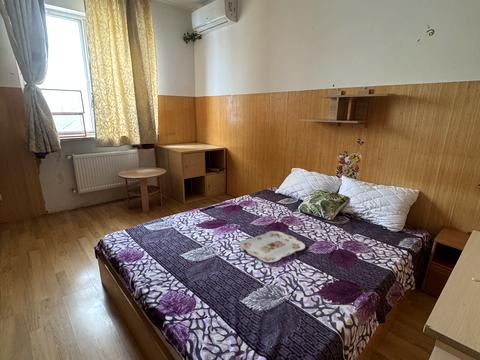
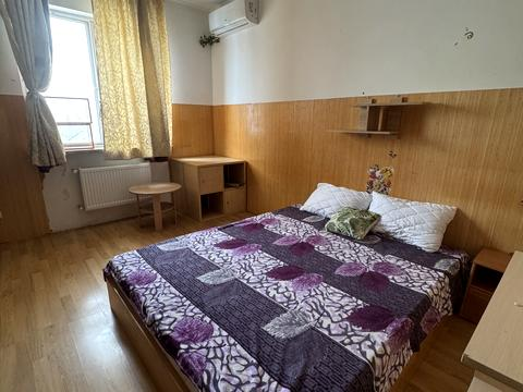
- serving tray [239,230,306,263]
